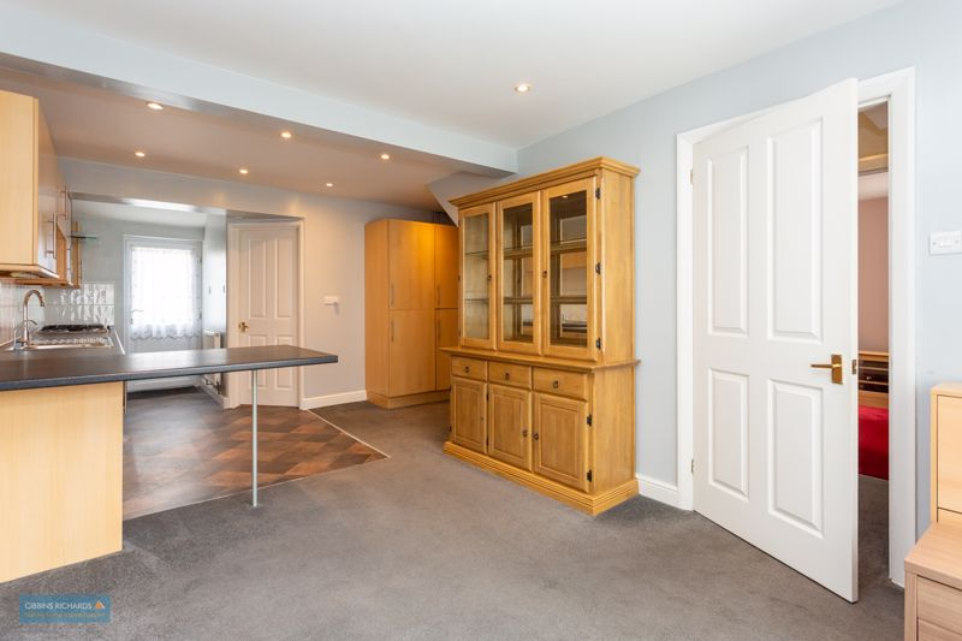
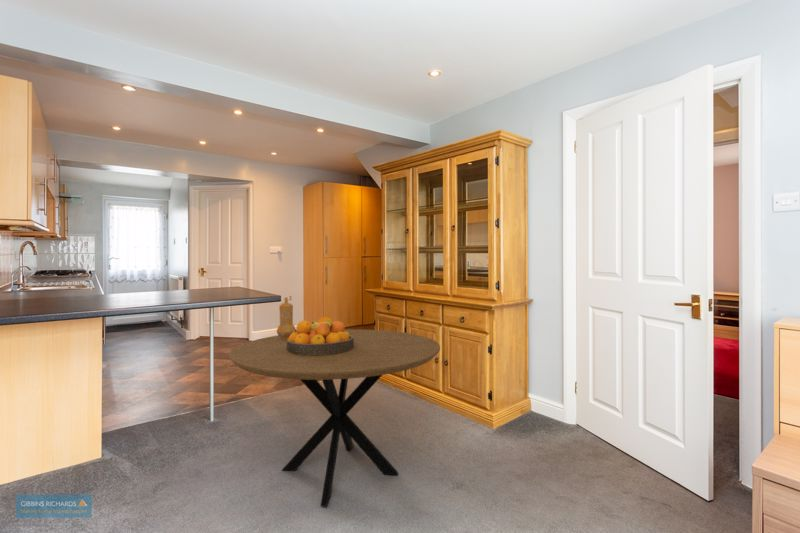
+ dining table [228,329,441,508]
+ fruit bowl [287,316,354,355]
+ pepper mill [276,295,296,339]
